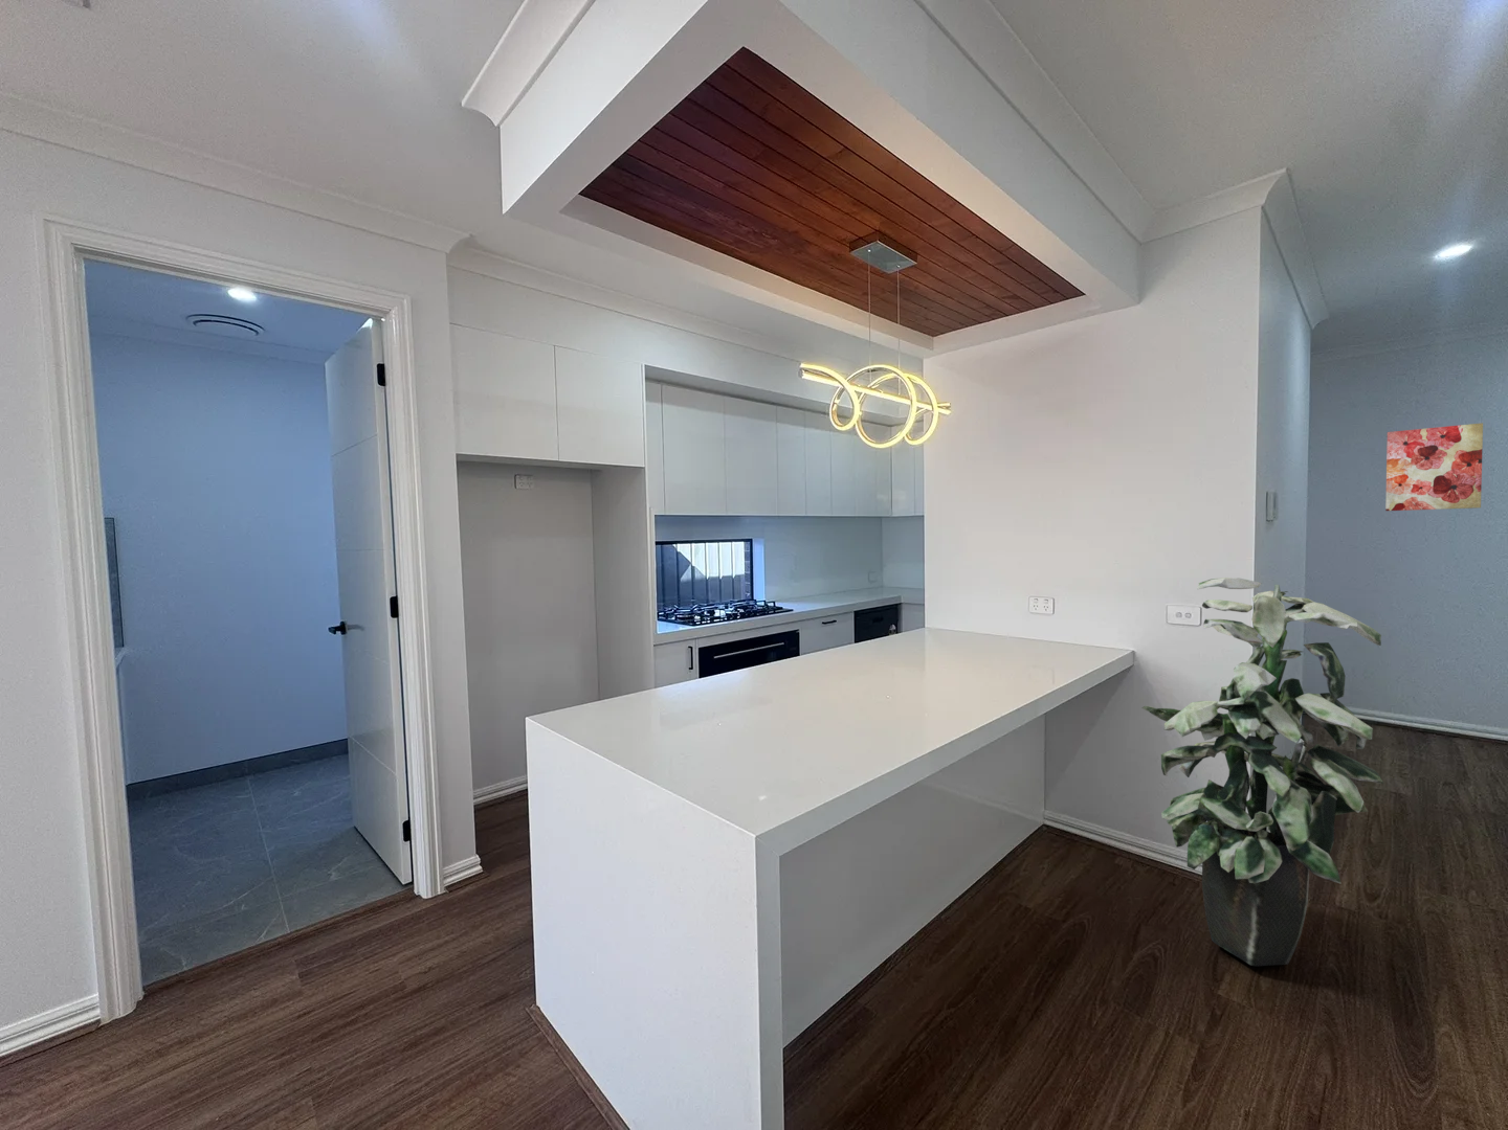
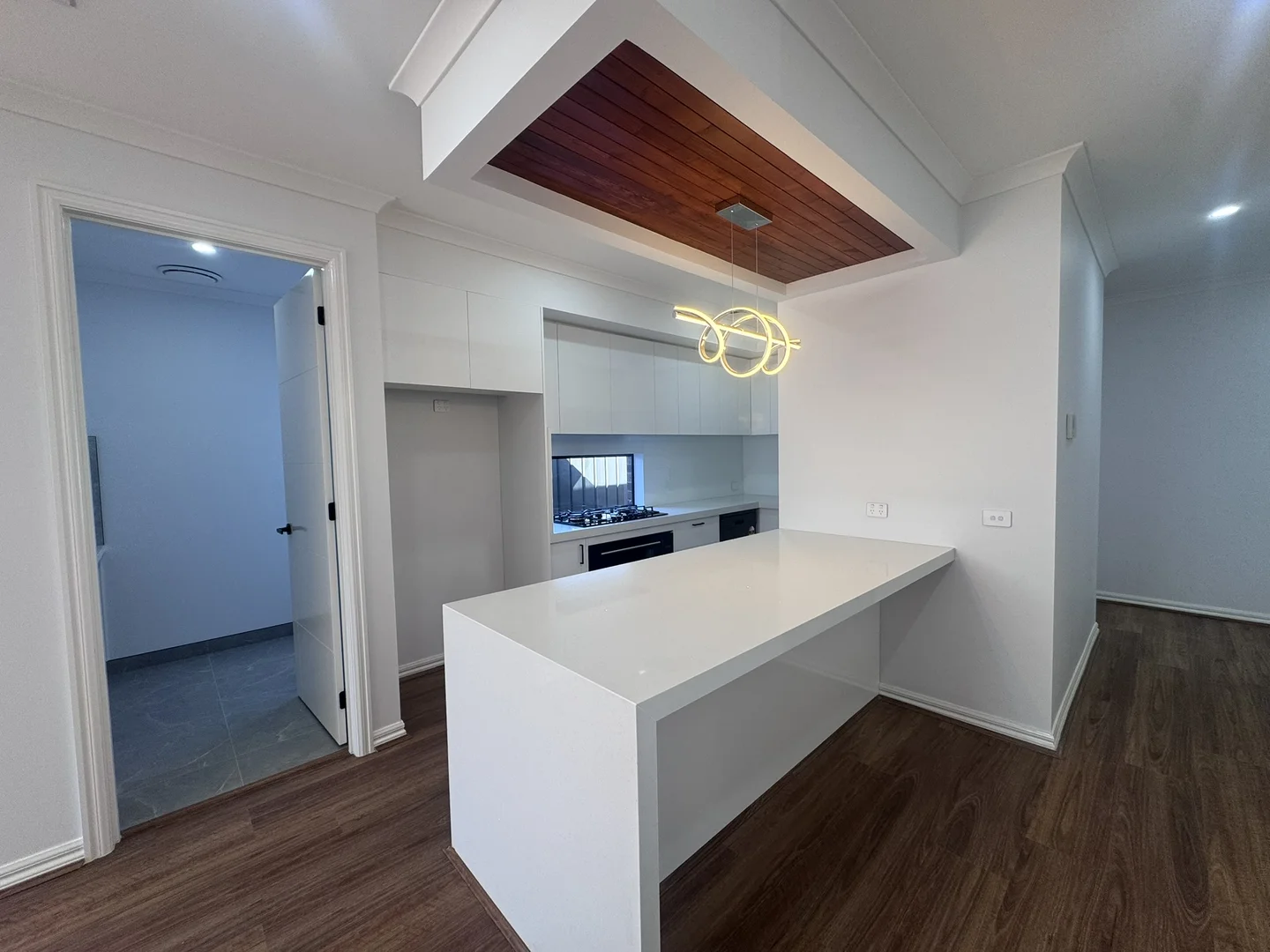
- wall art [1385,421,1484,512]
- indoor plant [1140,577,1385,967]
